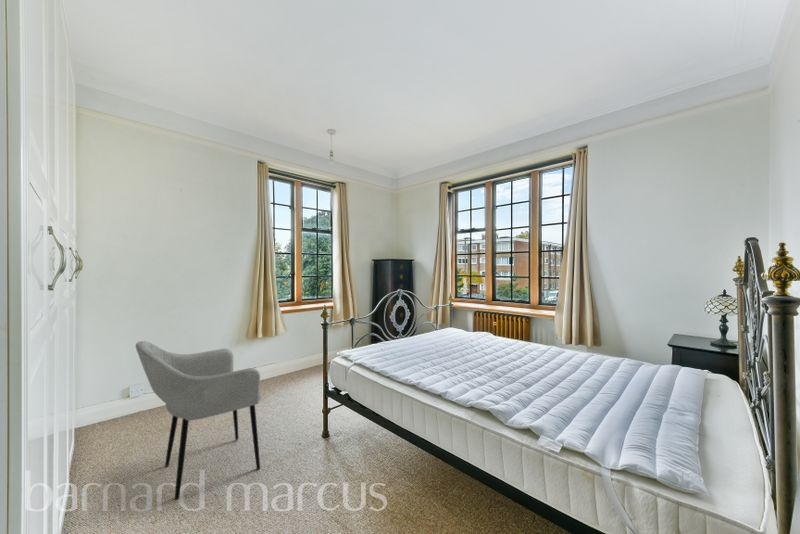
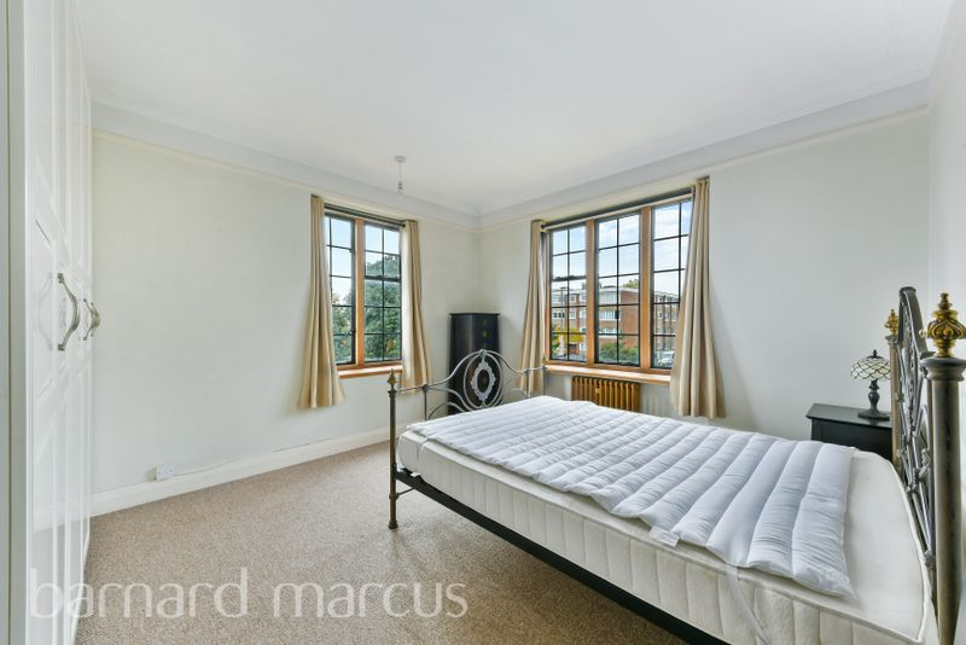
- armchair [135,340,262,501]
